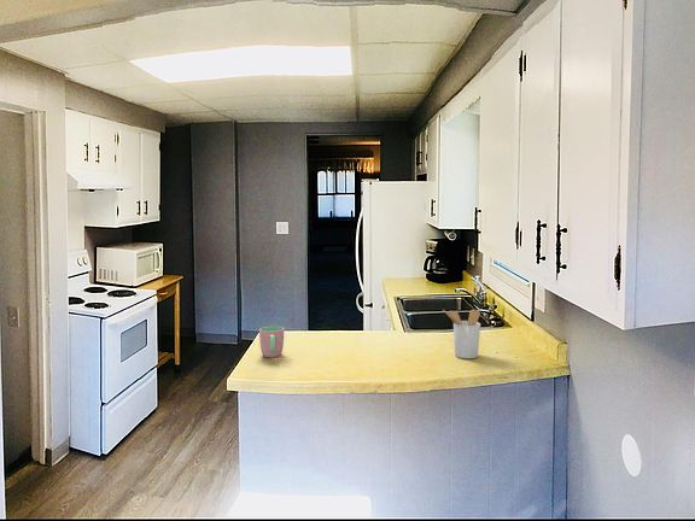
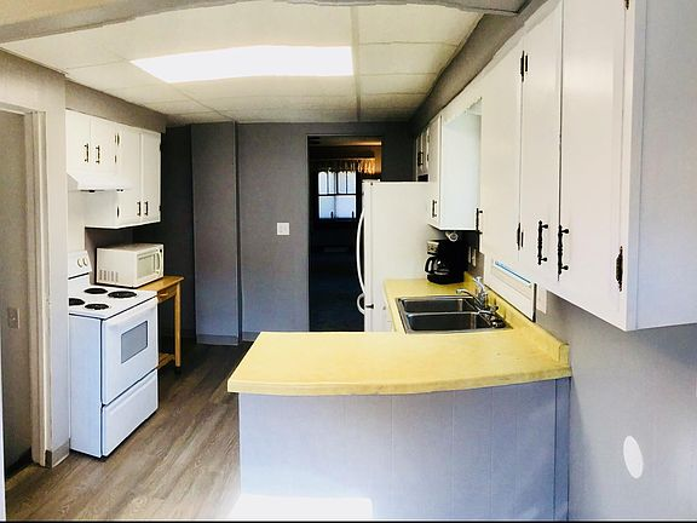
- utensil holder [442,309,481,359]
- cup [258,326,285,358]
